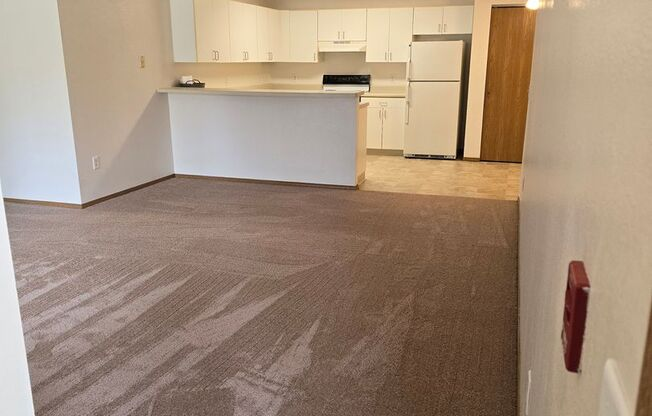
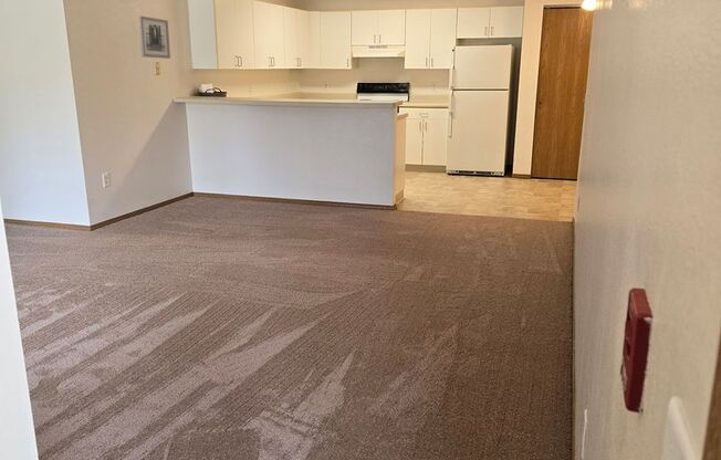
+ wall art [137,15,171,60]
